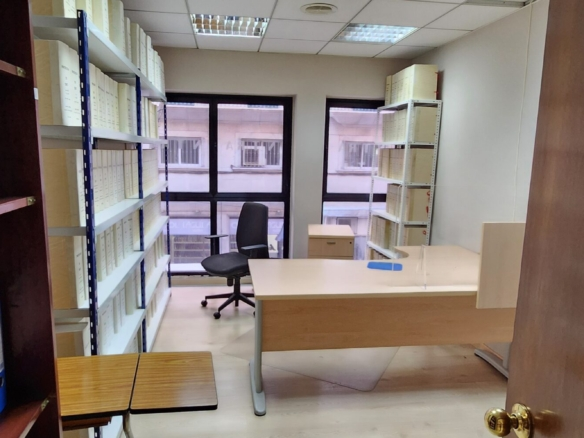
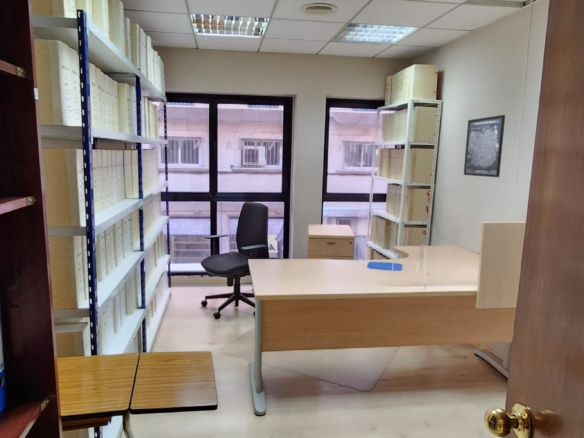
+ wall art [463,114,506,178]
